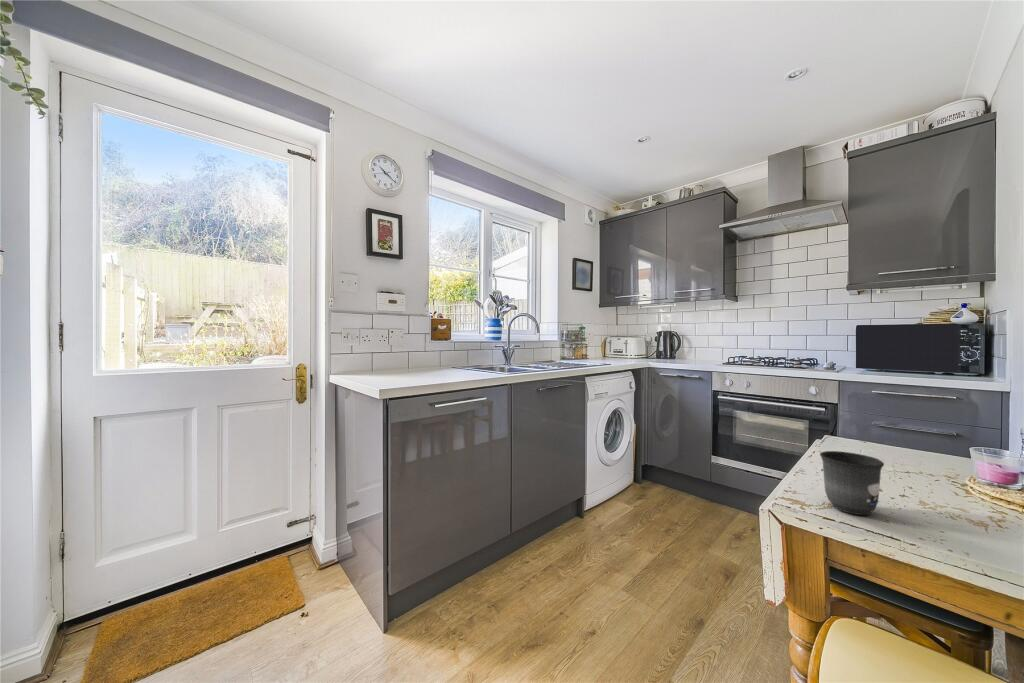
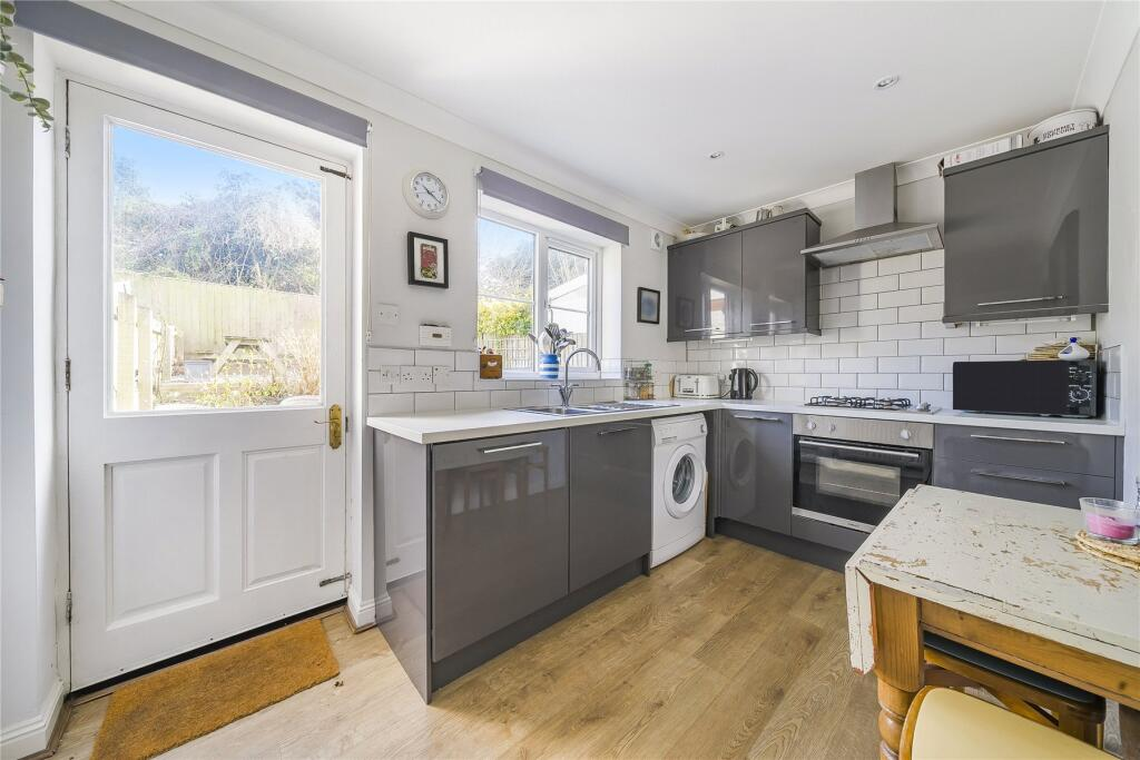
- mug [819,450,885,516]
